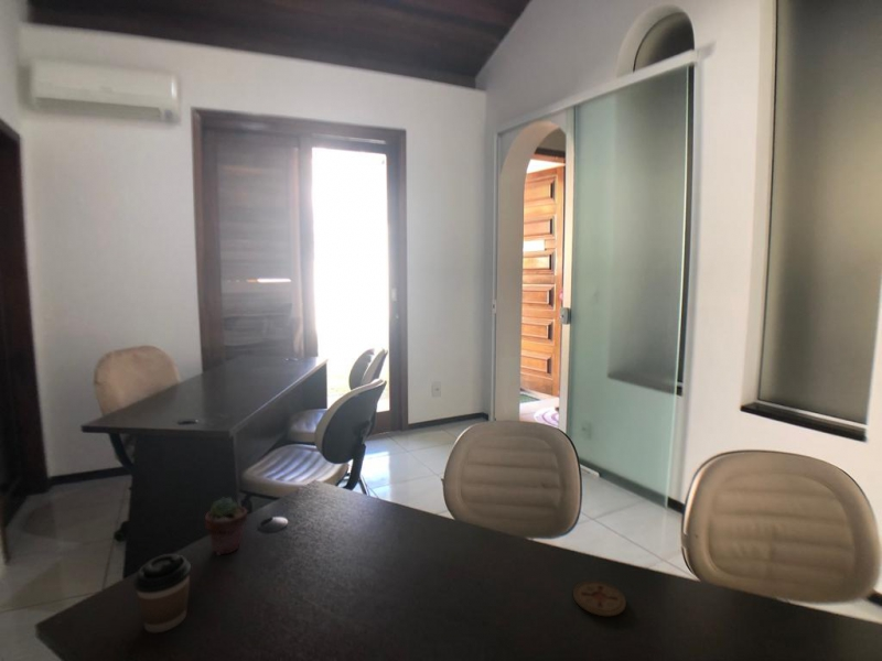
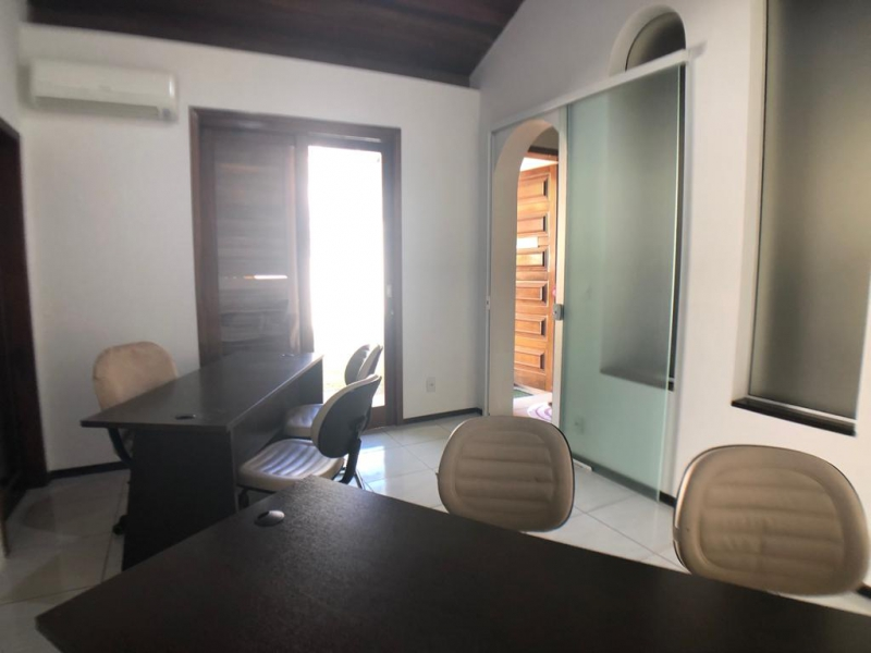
- coffee cup [132,553,192,633]
- potted succulent [204,496,249,556]
- coaster [572,581,627,617]
